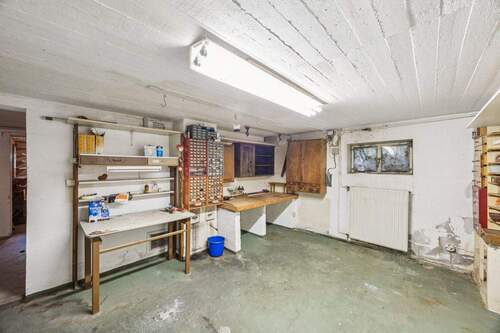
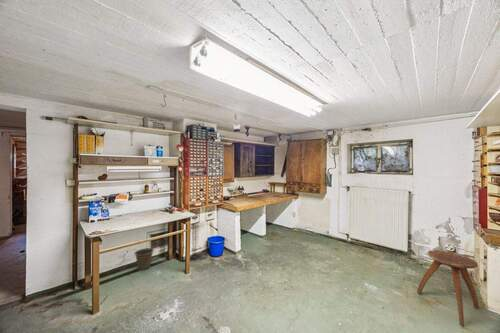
+ stool [416,249,480,328]
+ bucket [133,247,155,271]
